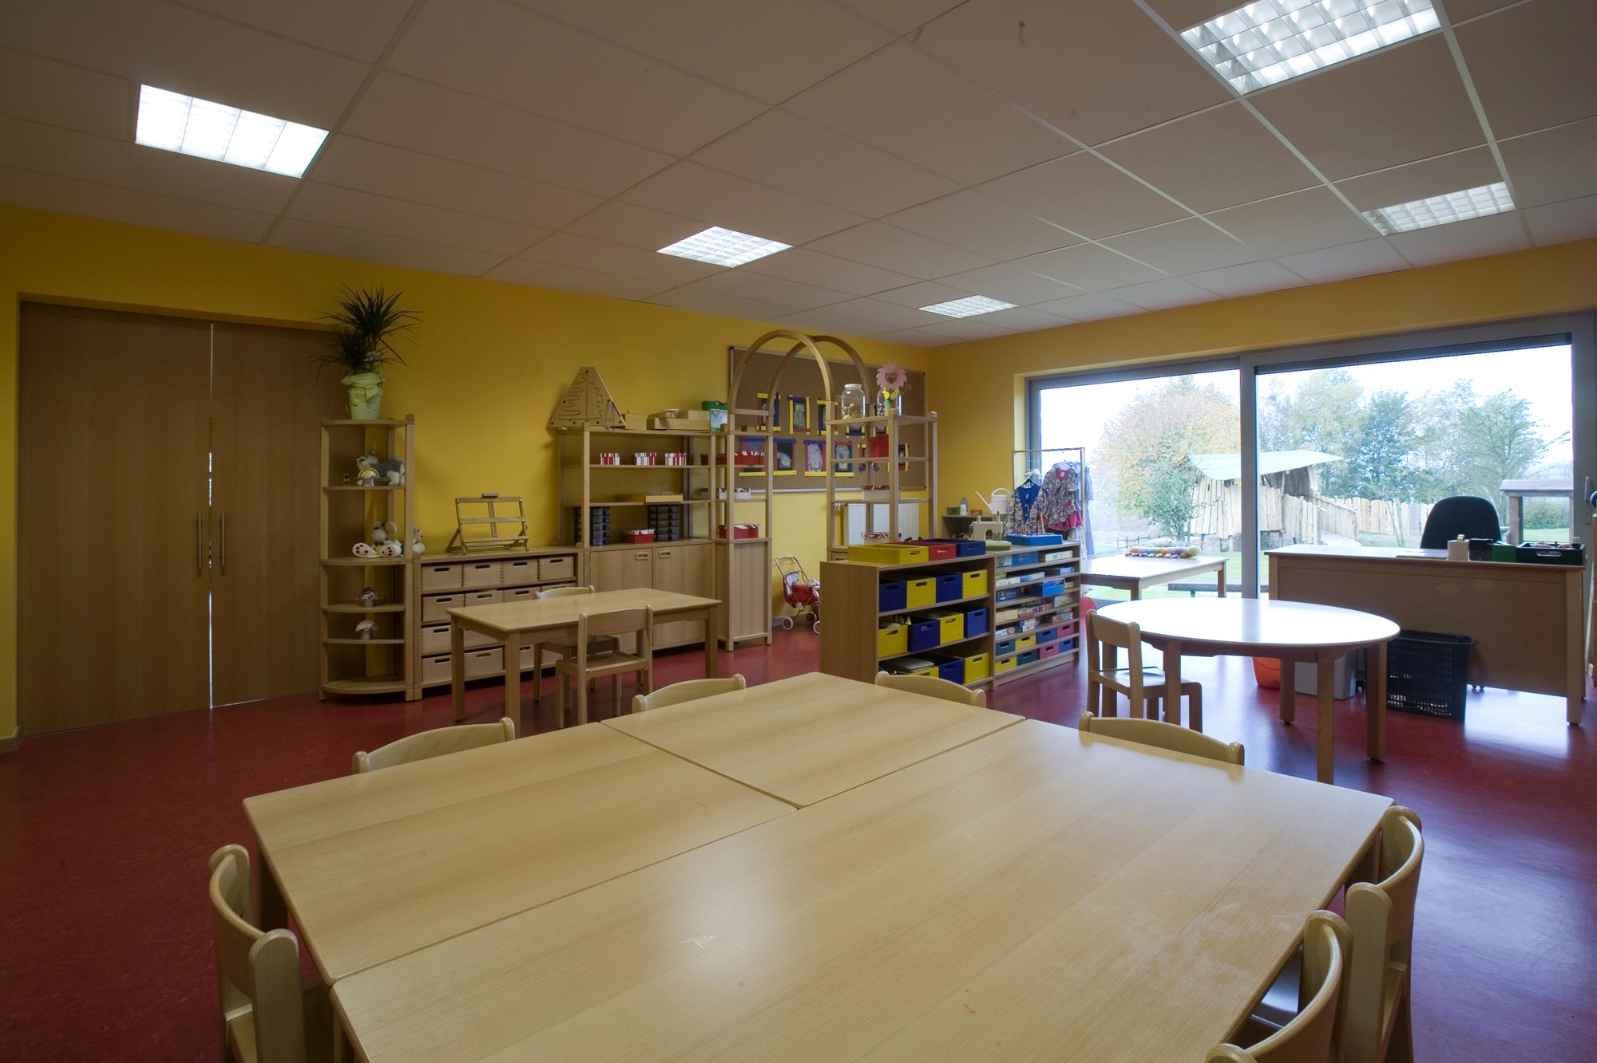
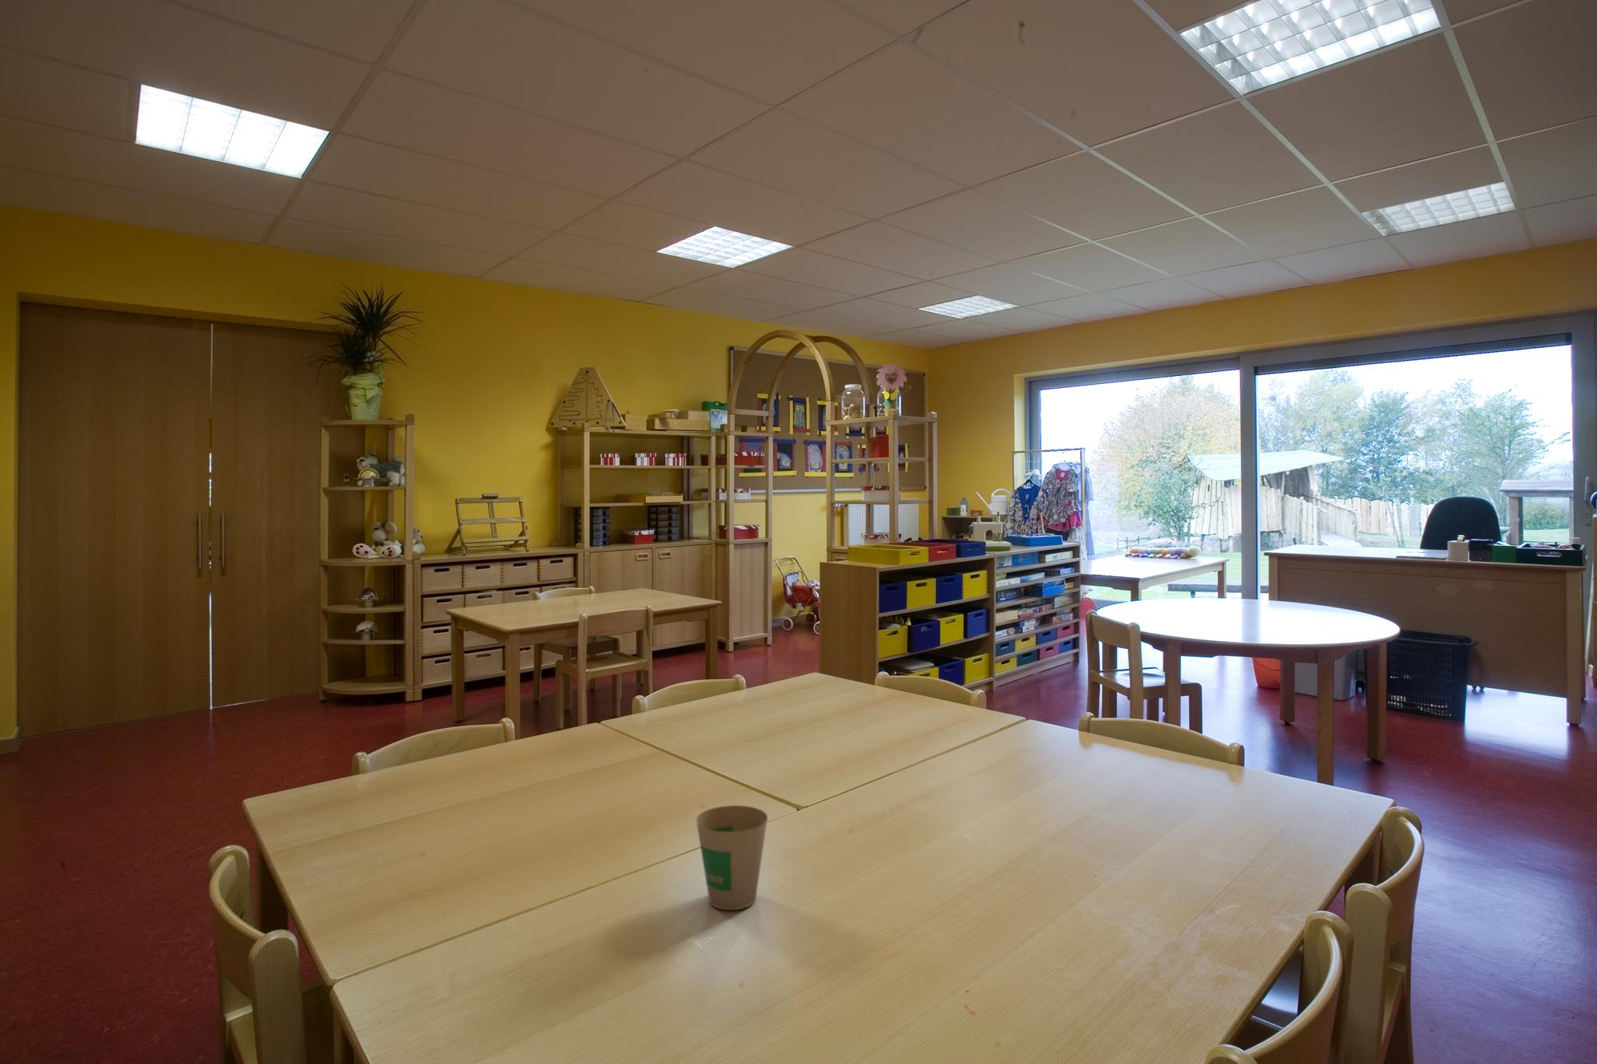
+ paper cup [696,805,768,911]
